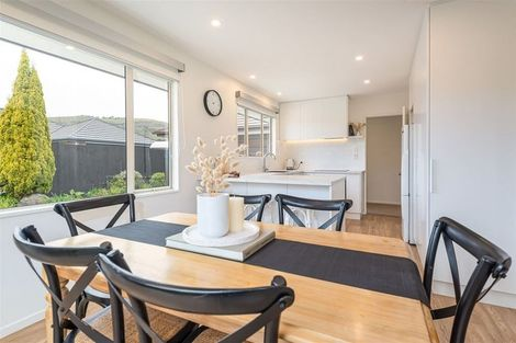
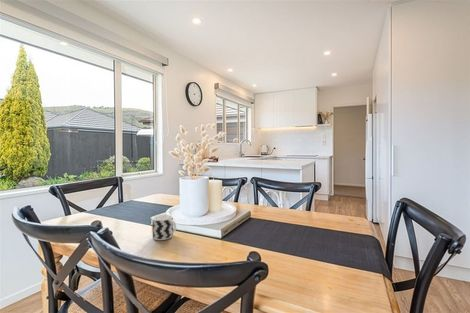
+ cup [151,214,177,241]
